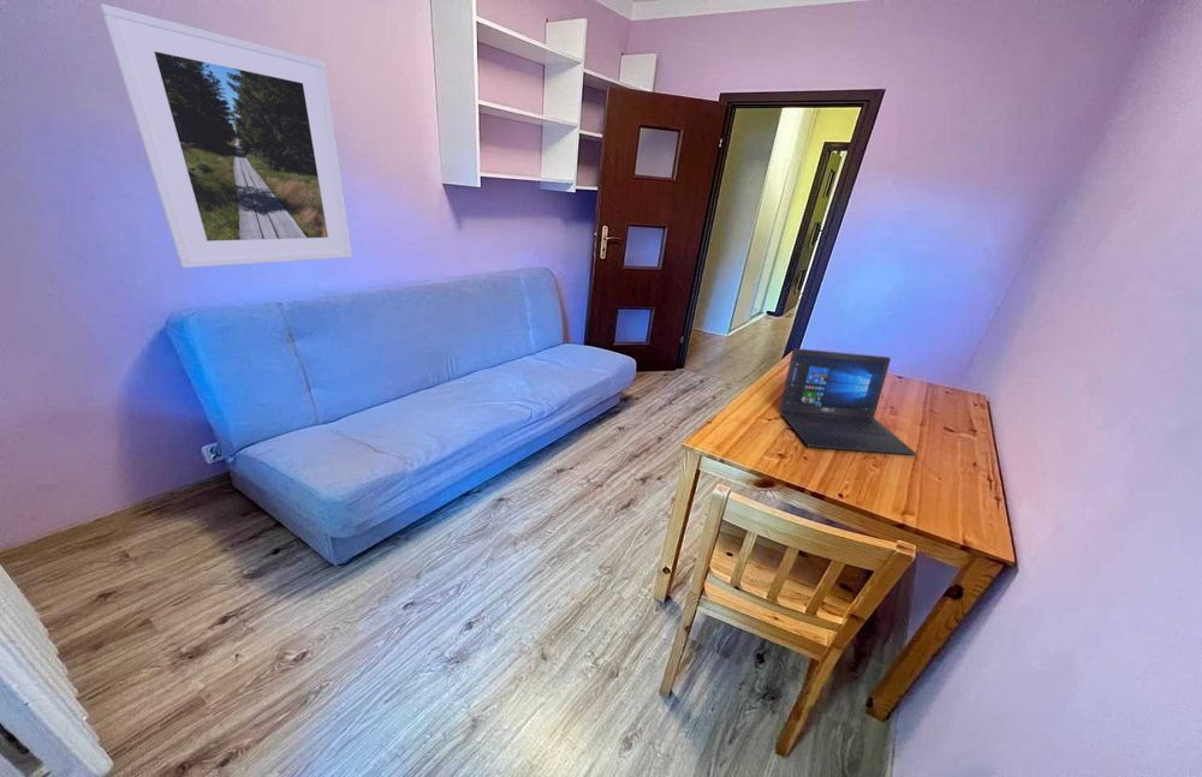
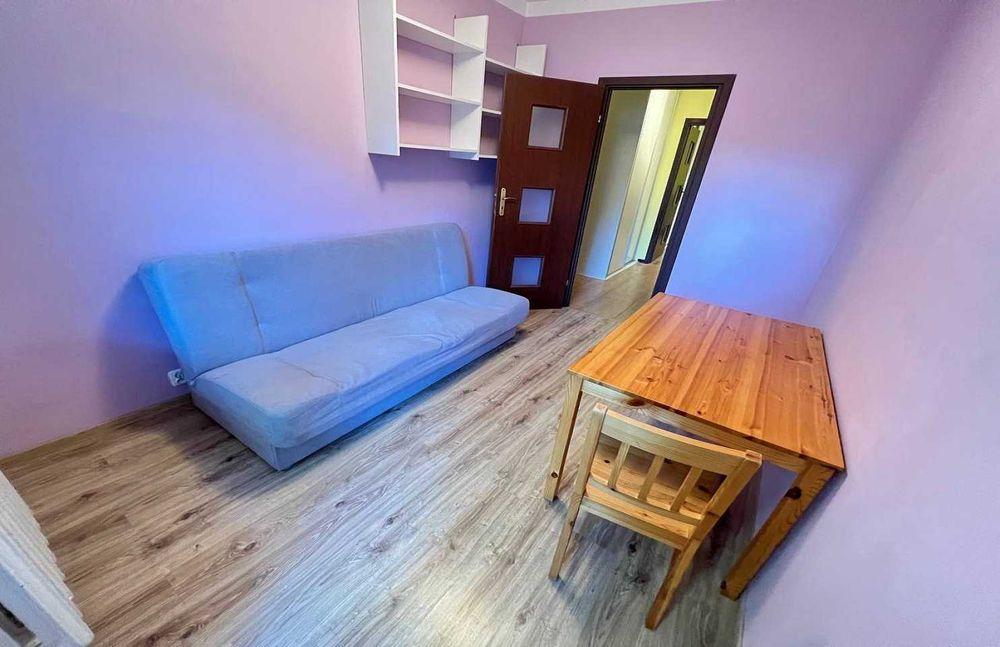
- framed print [99,2,353,269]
- laptop [779,347,917,456]
